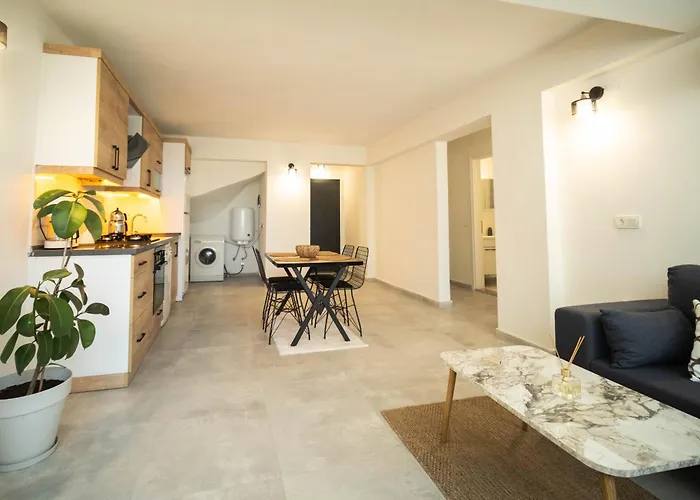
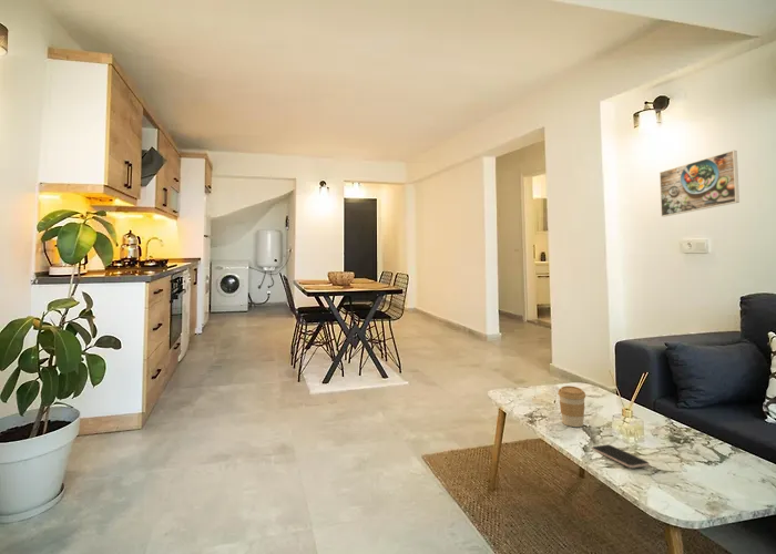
+ coffee cup [557,384,586,428]
+ smartphone [591,443,650,469]
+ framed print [658,150,741,217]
